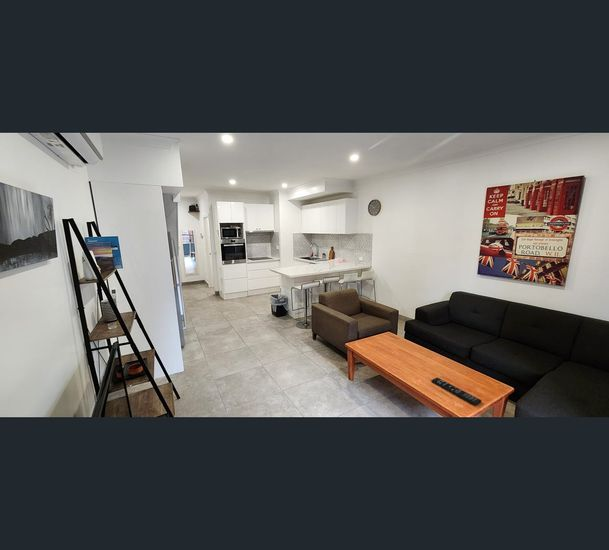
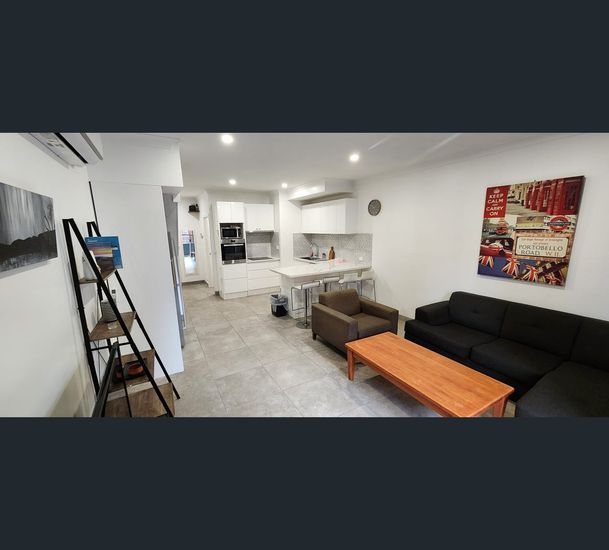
- remote control [430,377,483,407]
